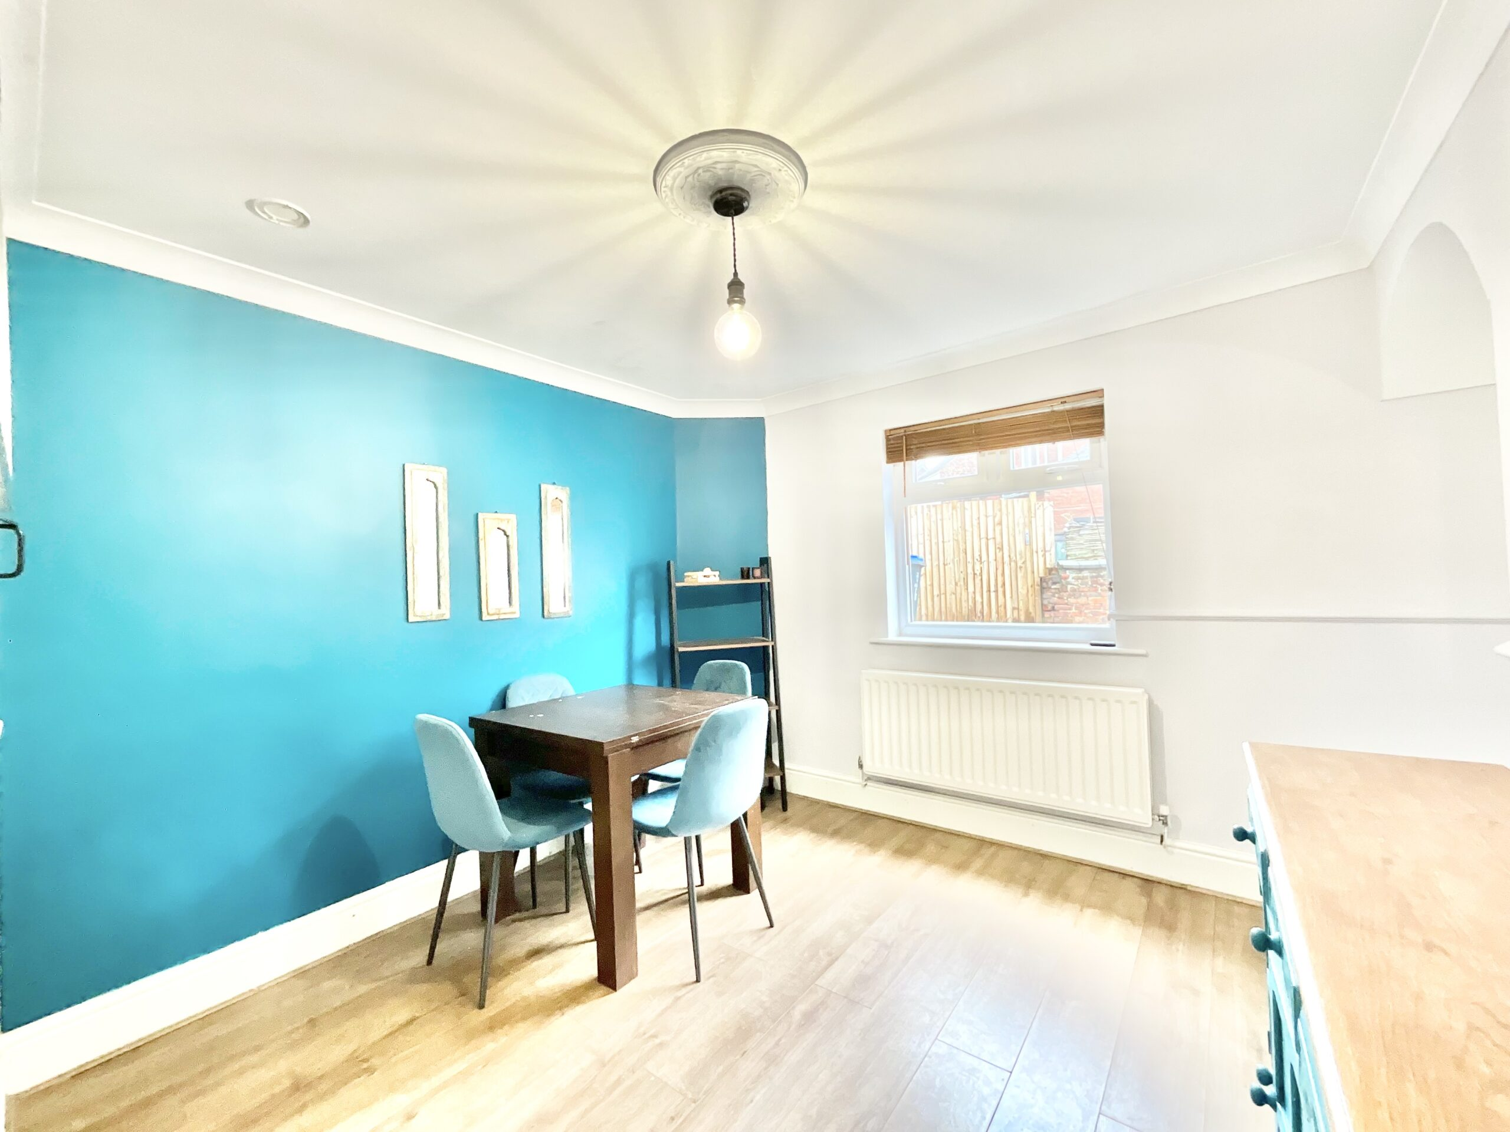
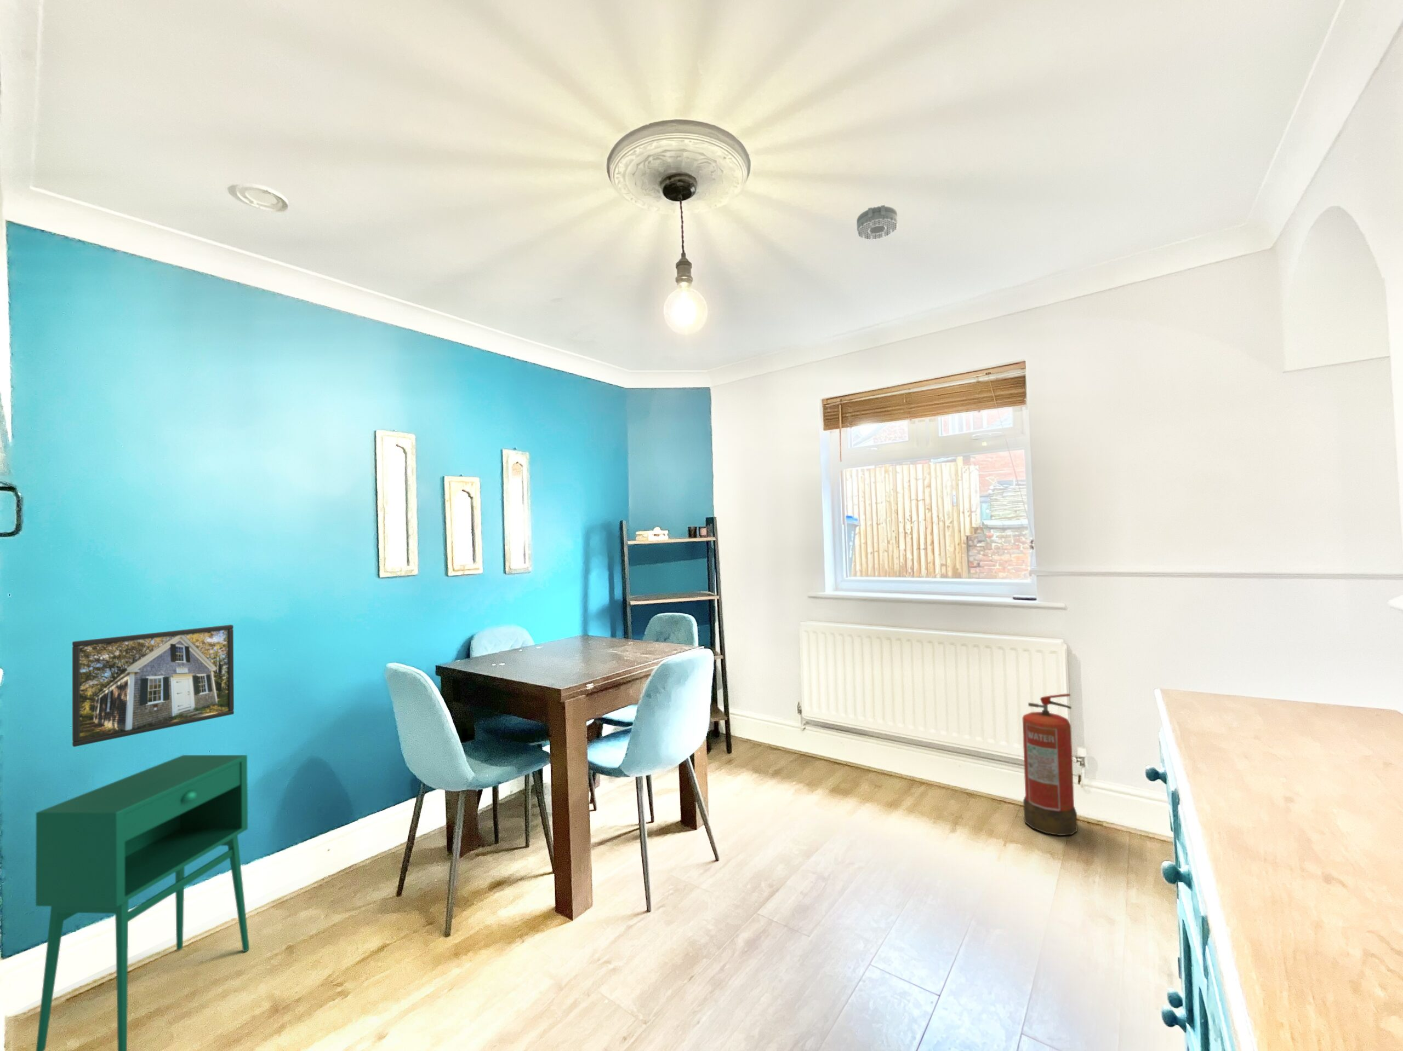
+ smoke detector [856,204,898,241]
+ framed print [72,624,234,747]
+ fire extinguisher [1022,693,1078,836]
+ storage cabinet [35,754,250,1051]
